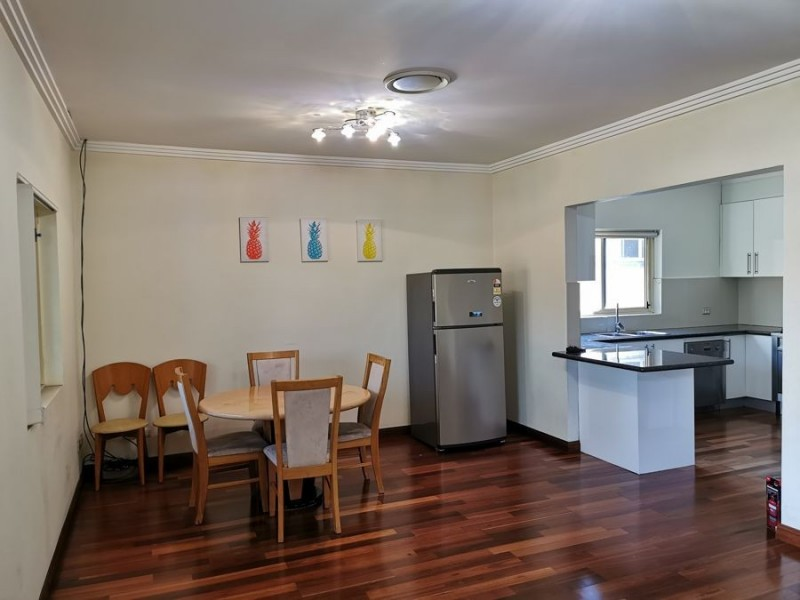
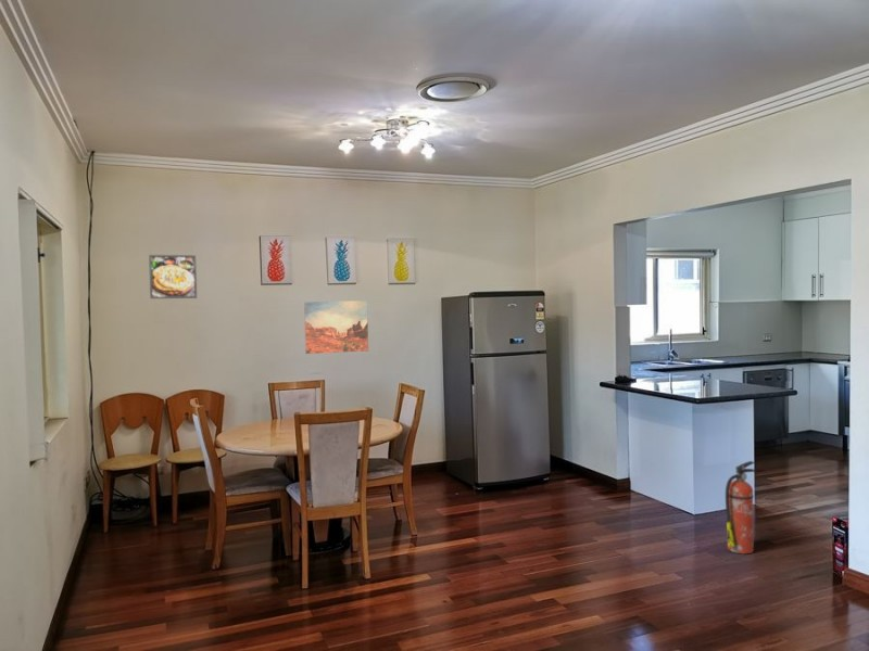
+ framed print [148,254,198,299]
+ fire extinguisher [725,460,758,554]
+ wall art [303,301,369,355]
